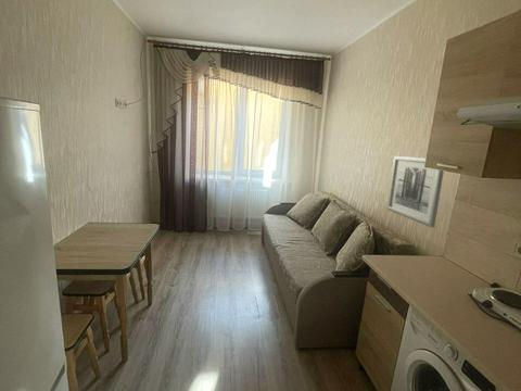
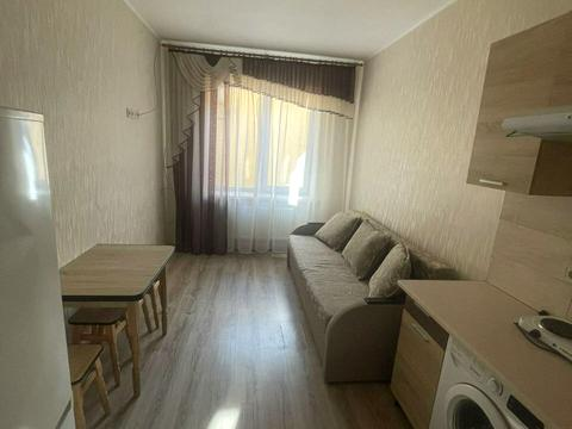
- wall art [386,155,445,229]
